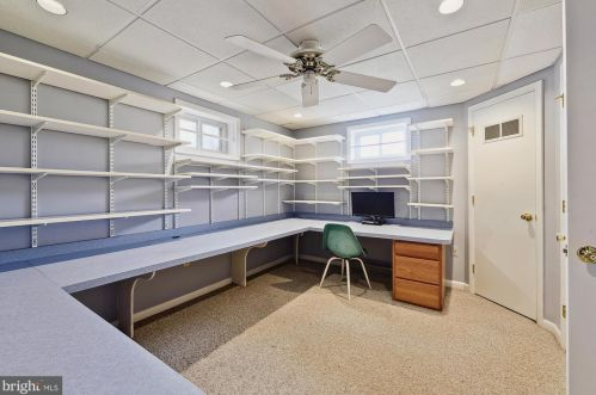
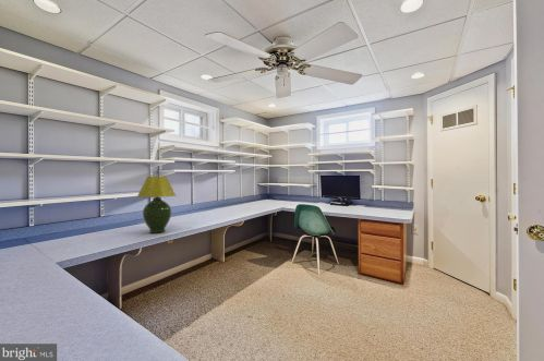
+ table lamp [136,176,177,234]
